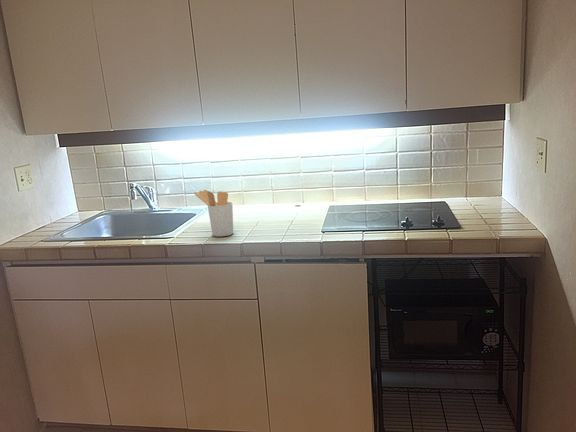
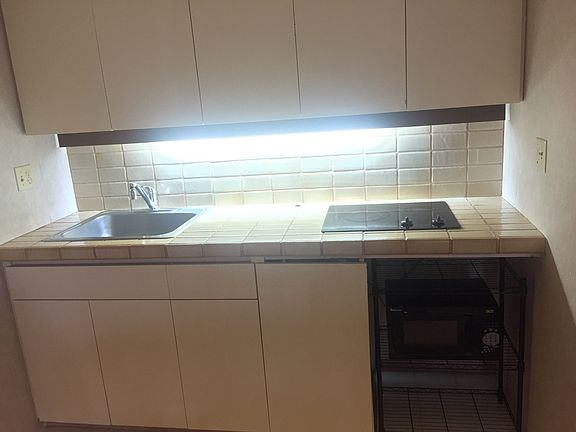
- utensil holder [193,189,234,237]
